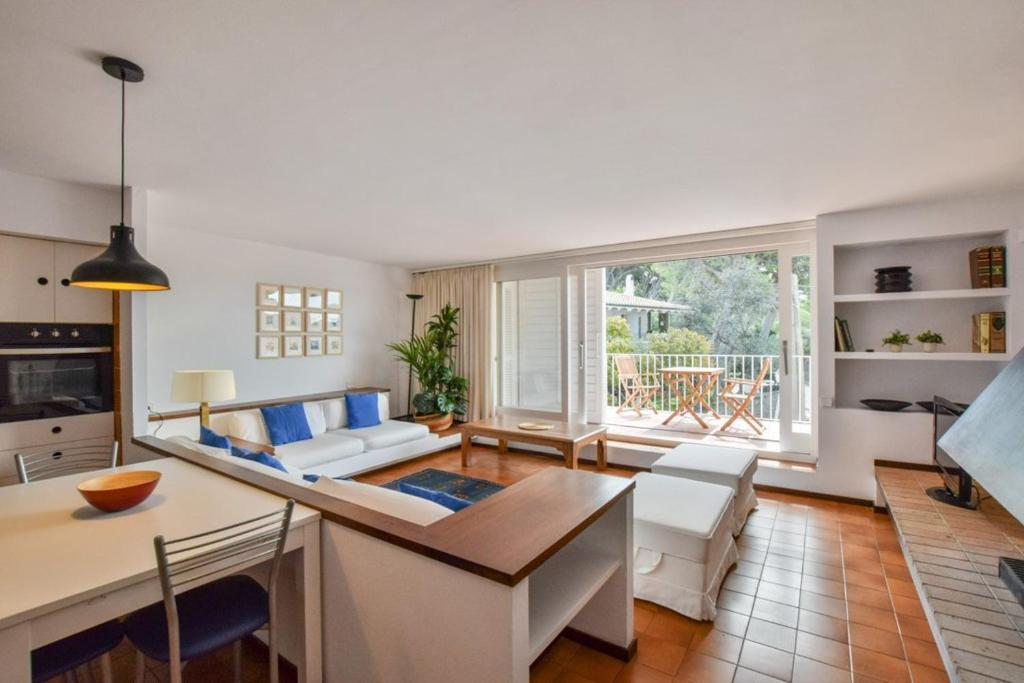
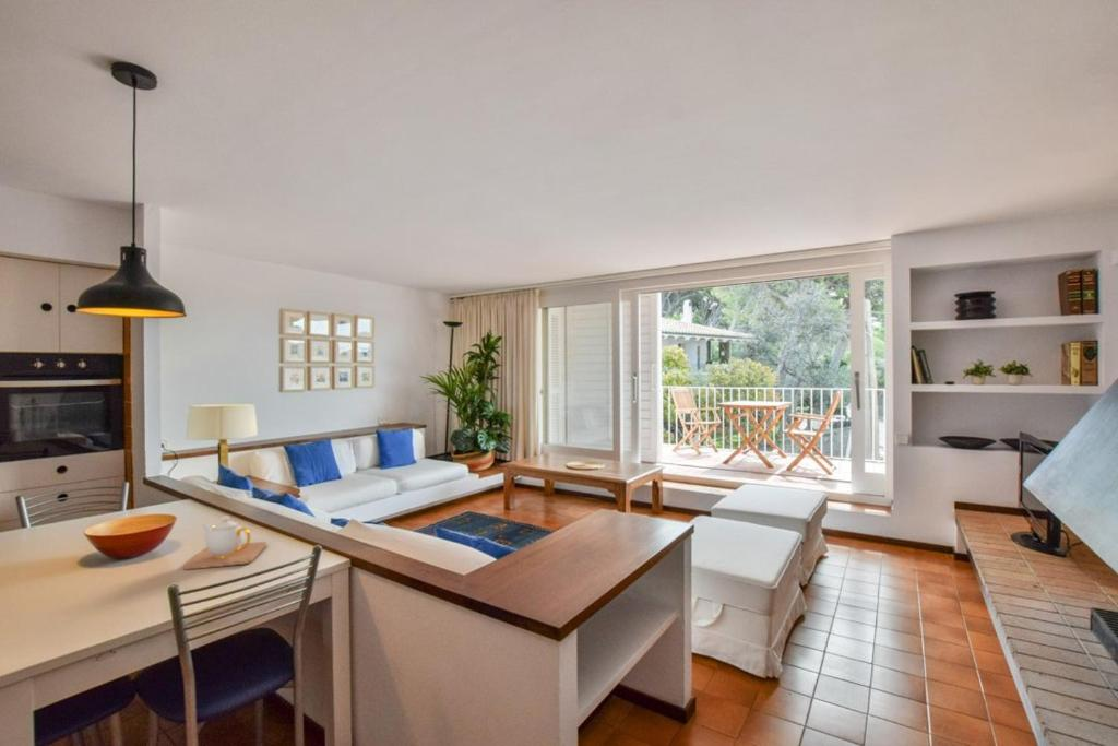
+ teapot [182,516,267,570]
